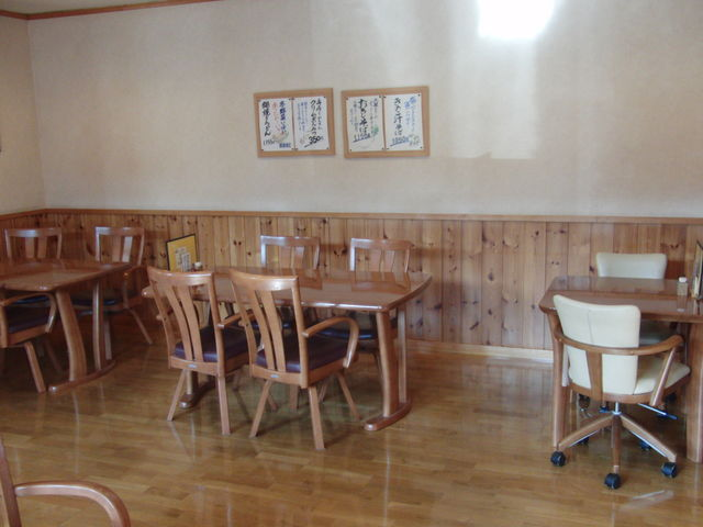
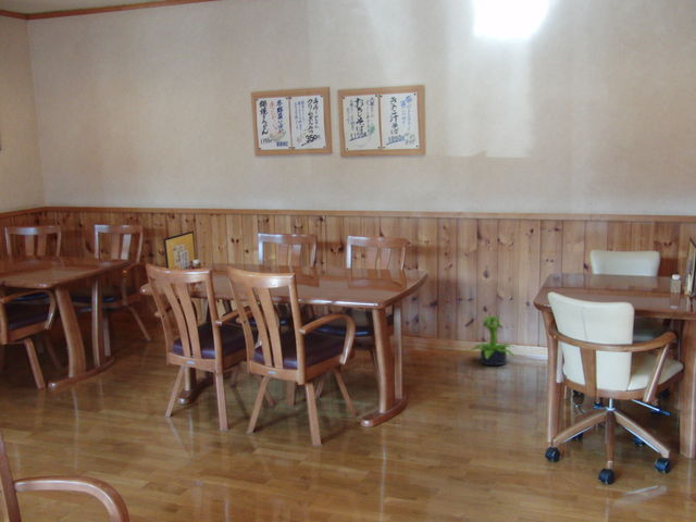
+ potted plant [467,314,518,366]
